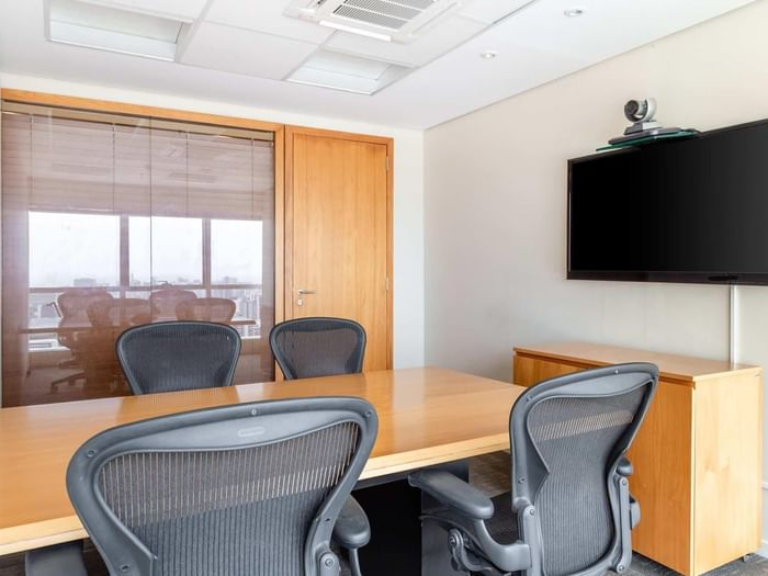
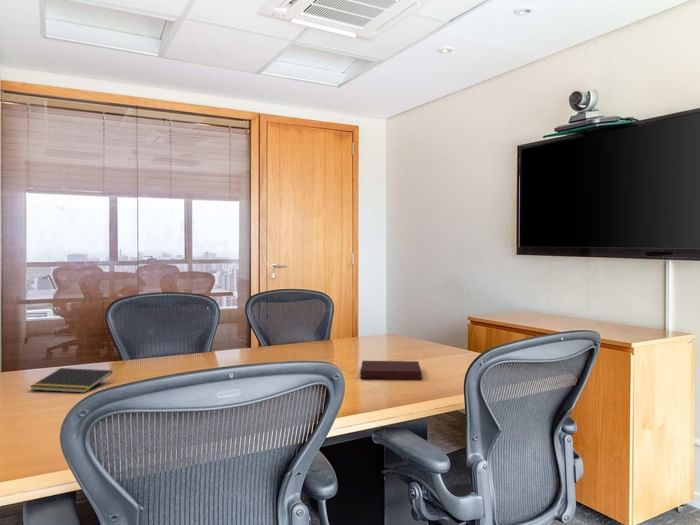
+ notepad [29,367,113,394]
+ notebook [359,360,422,380]
